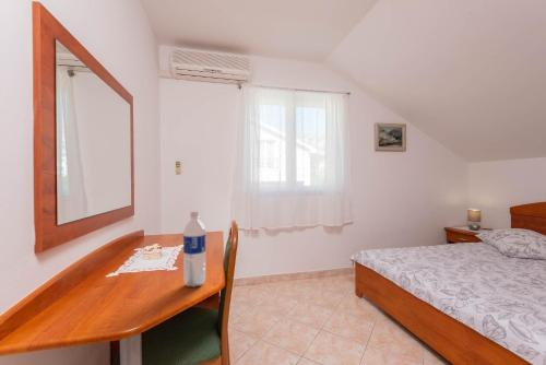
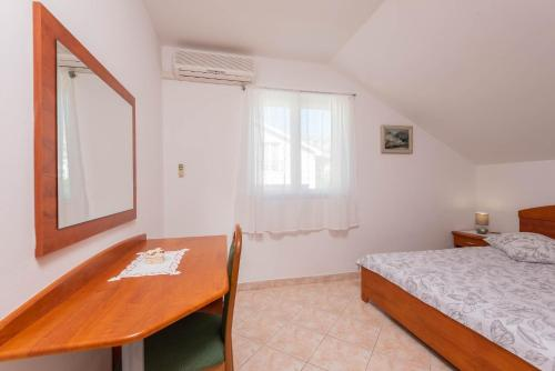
- water bottle [182,210,206,289]
